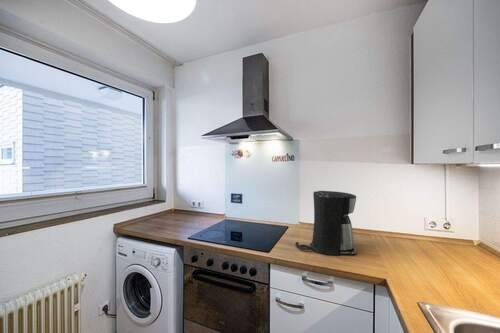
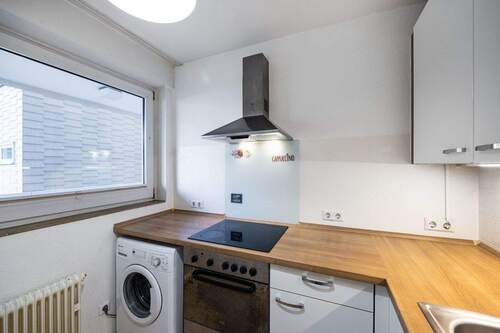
- coffee maker [294,190,357,256]
